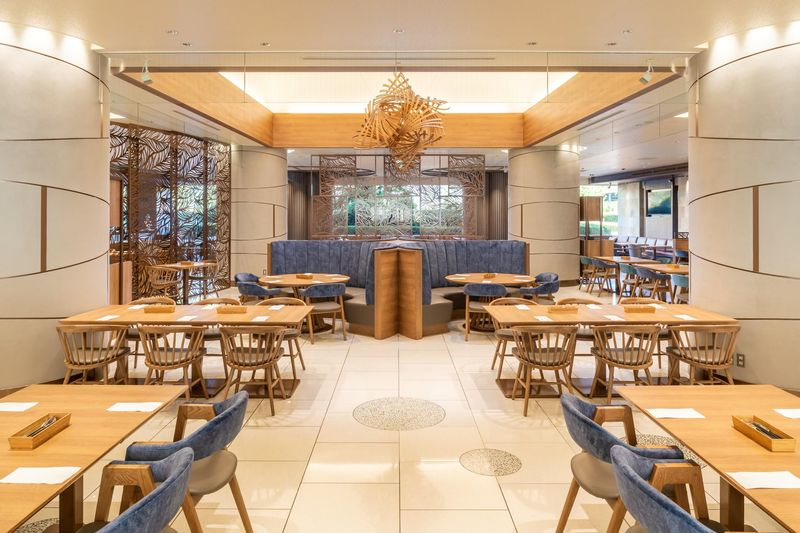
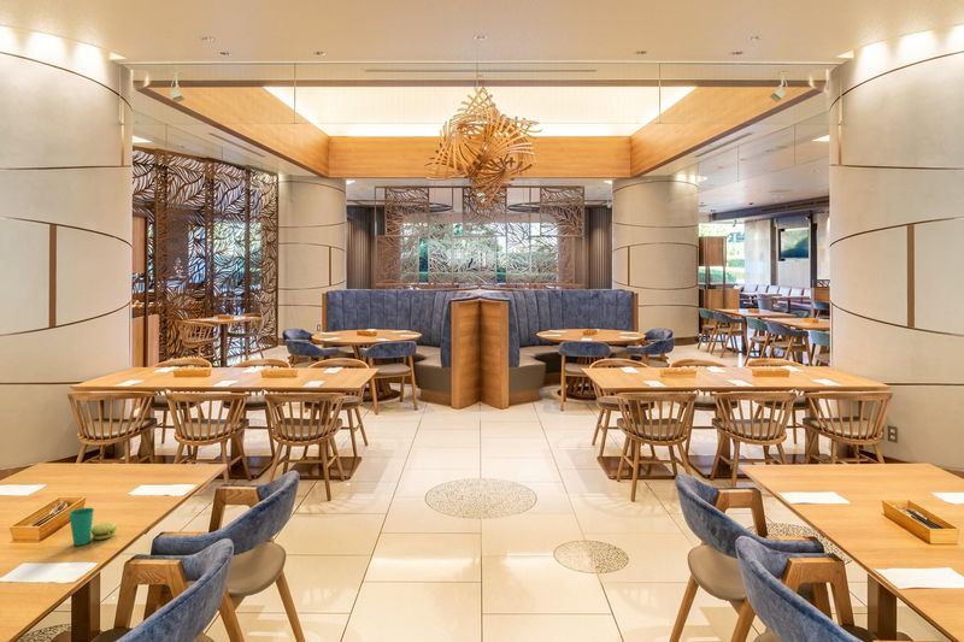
+ cup [67,507,117,547]
